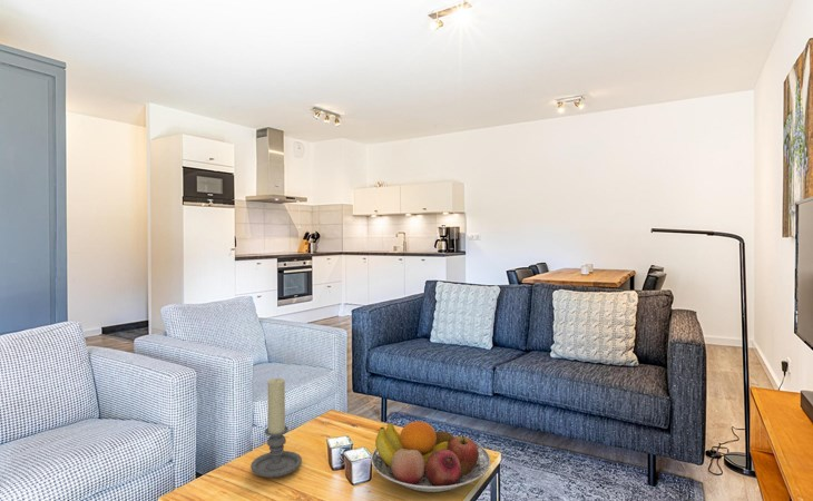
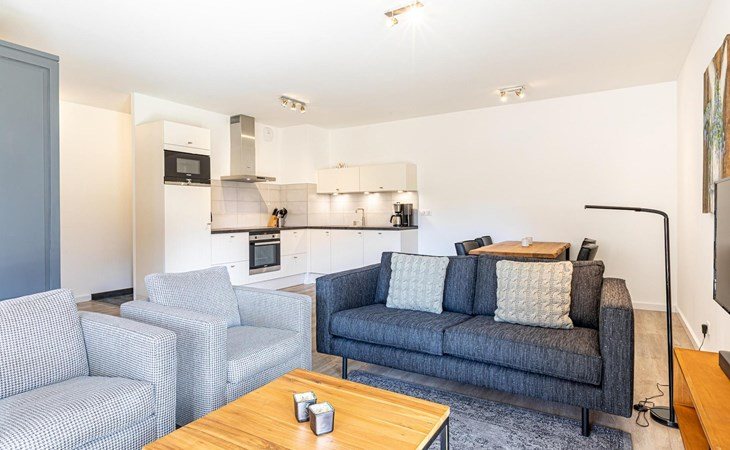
- fruit bowl [370,420,491,493]
- candle holder [249,377,303,479]
